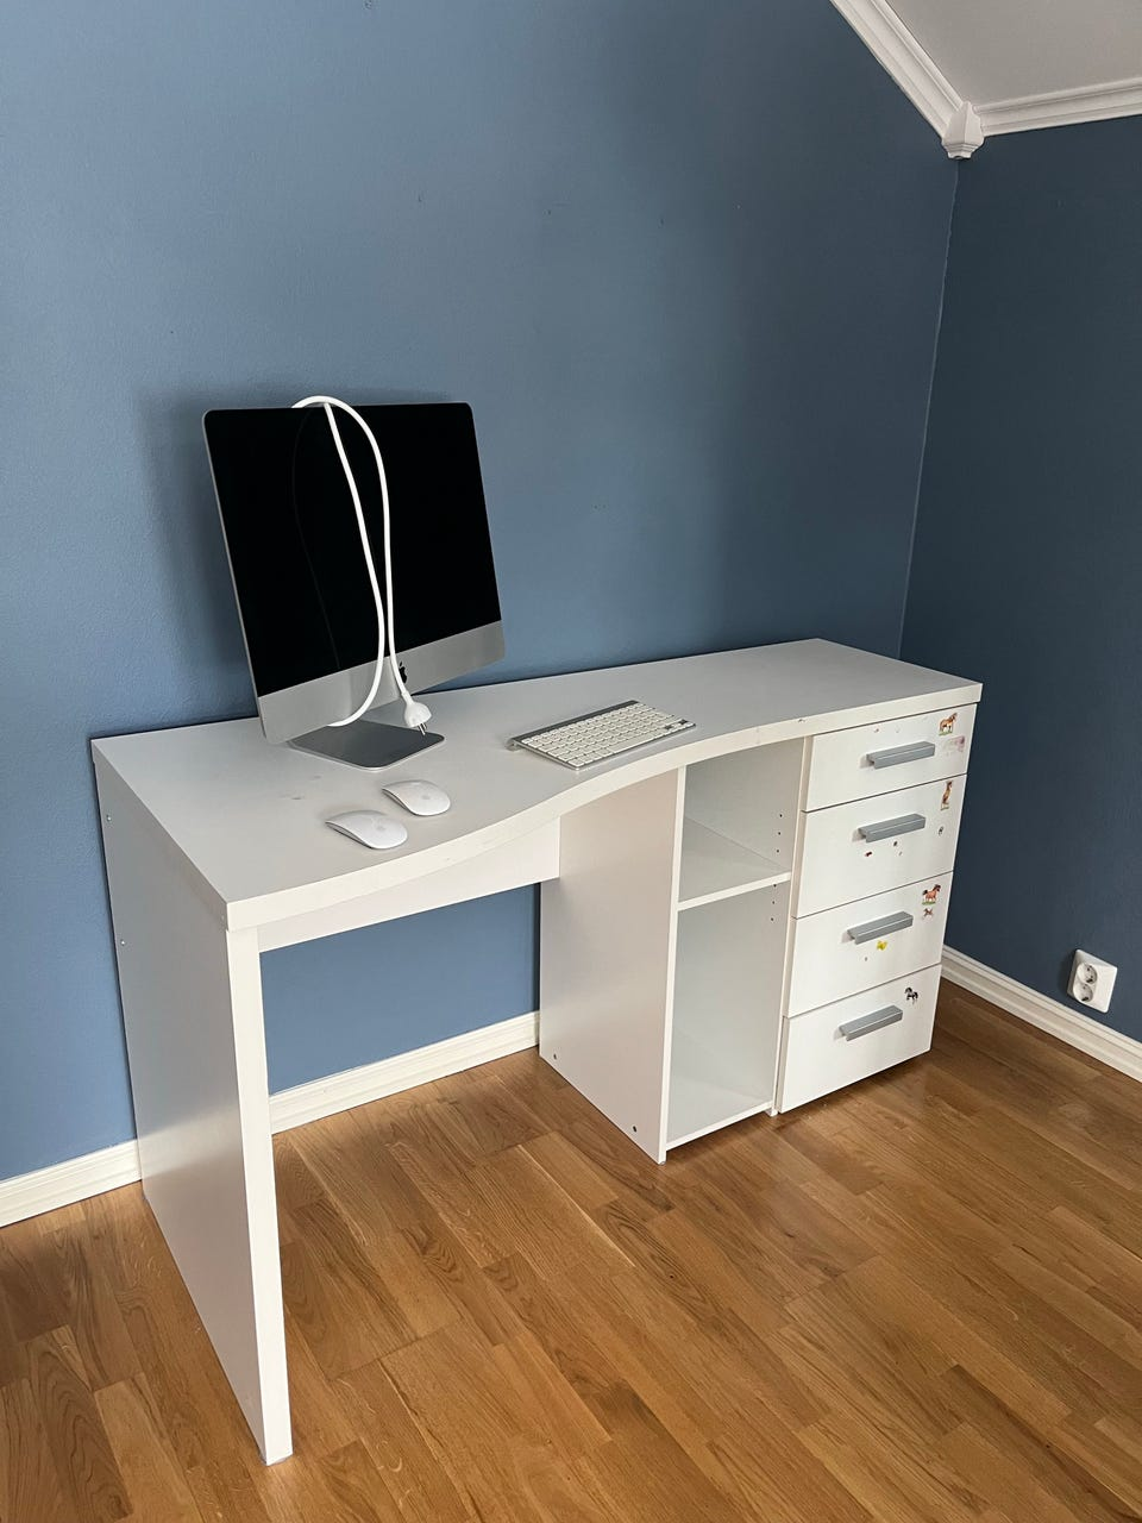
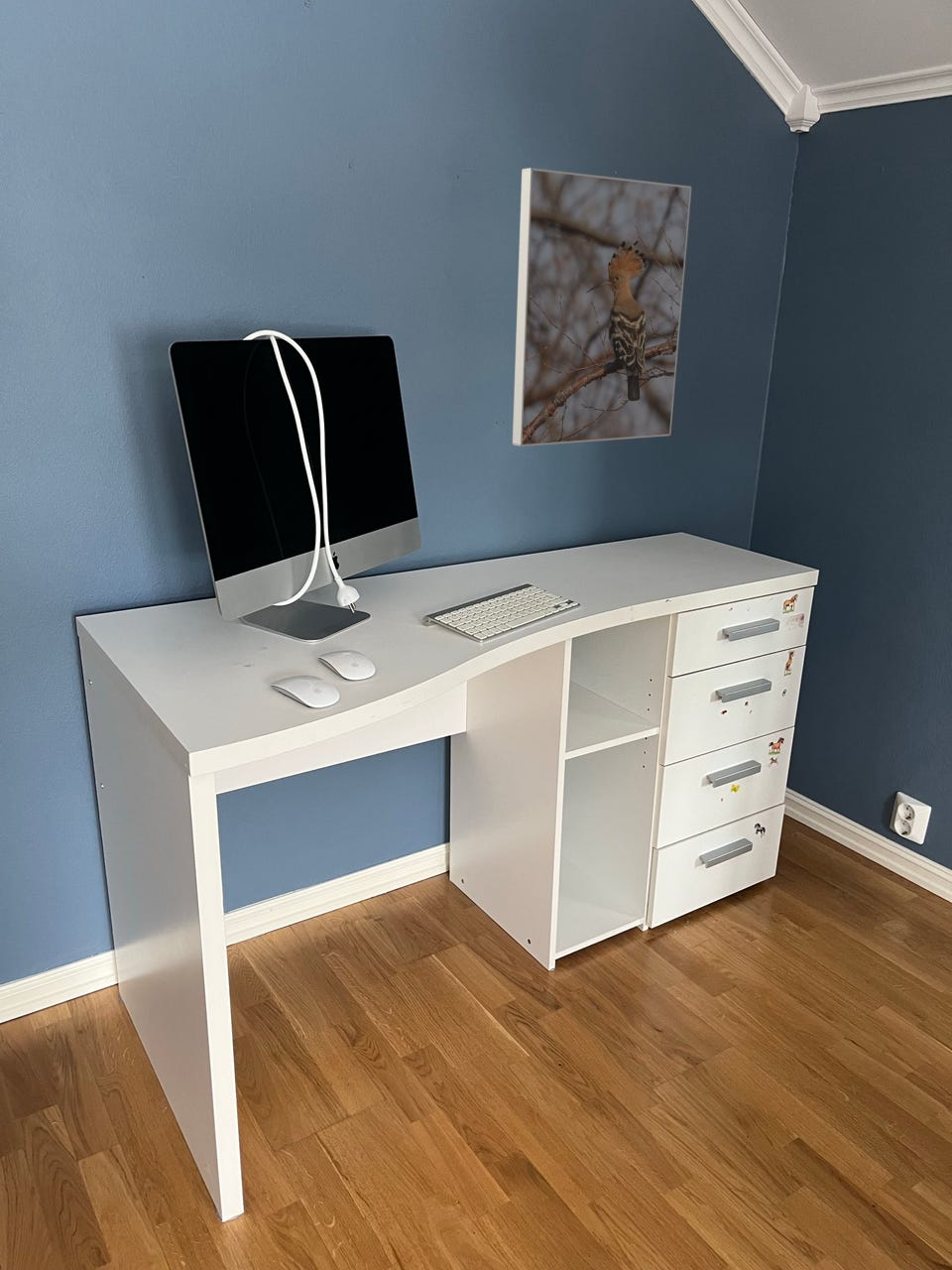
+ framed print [512,167,692,447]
